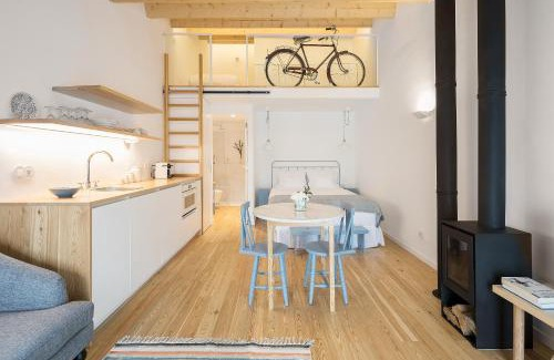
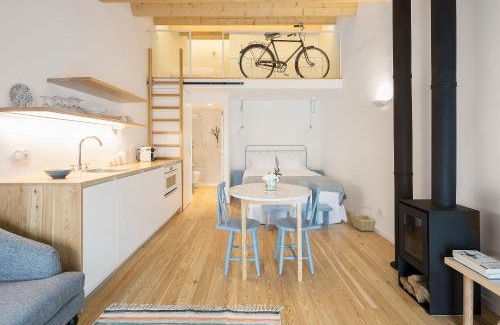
+ basket [350,206,378,232]
